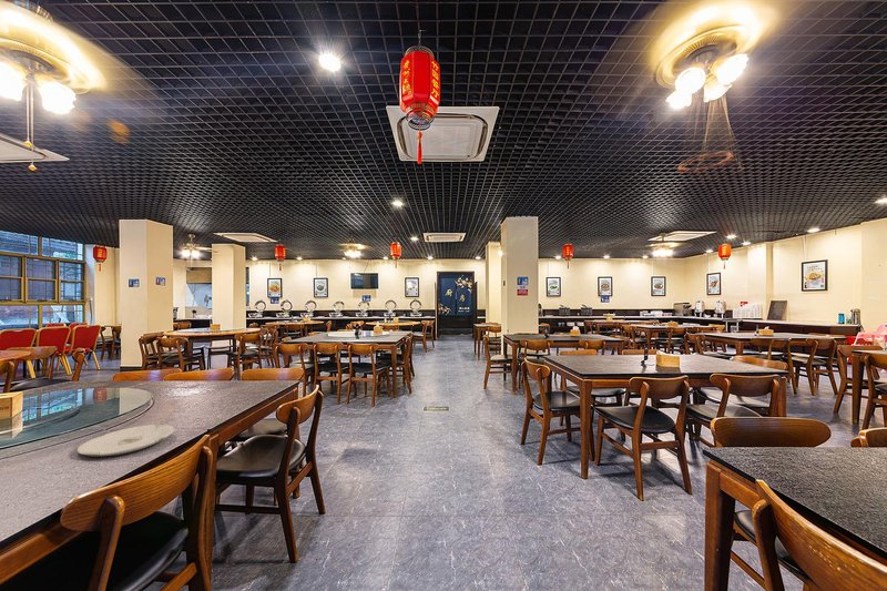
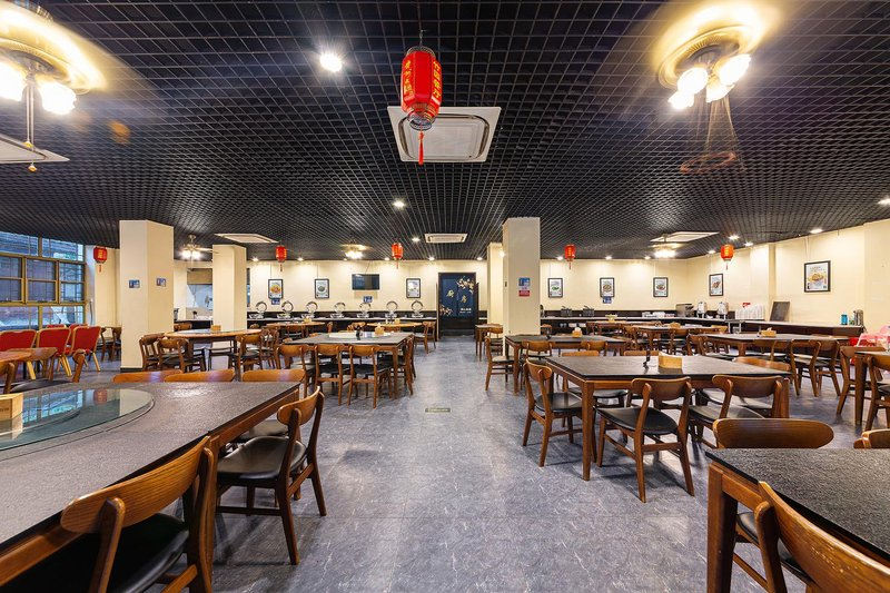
- plate [77,424,175,458]
